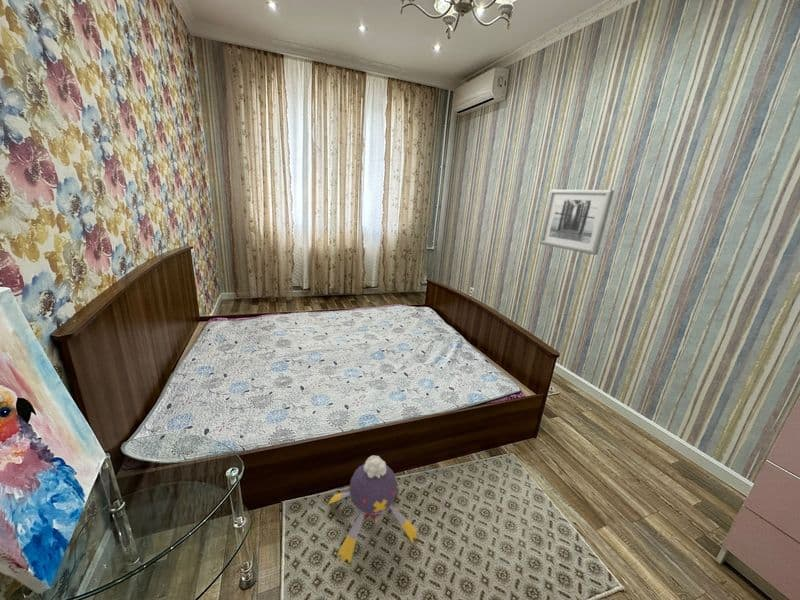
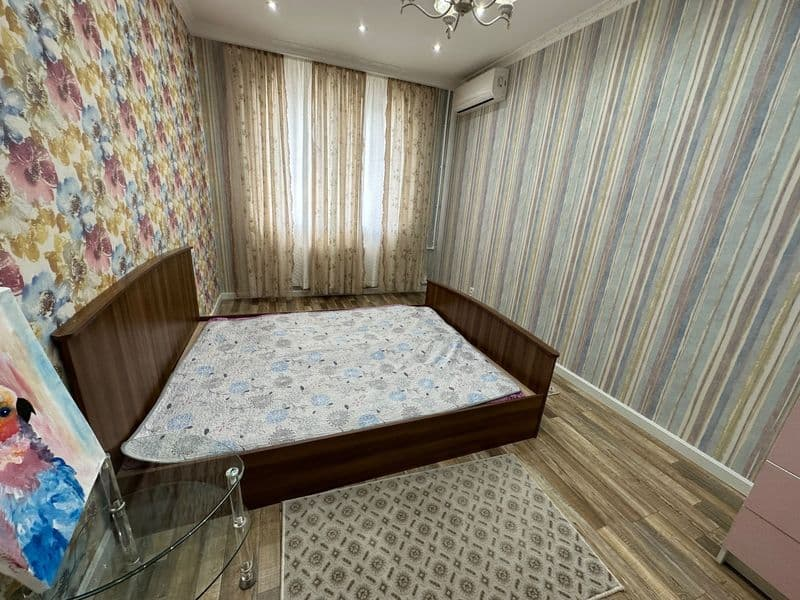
- plush toy [326,455,419,565]
- wall art [538,189,615,256]
